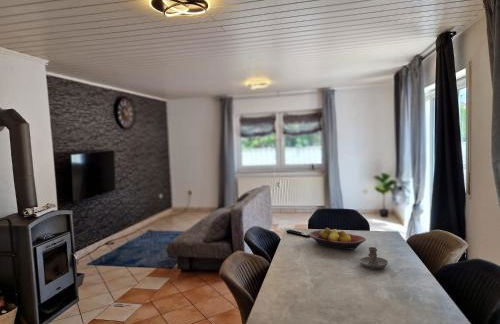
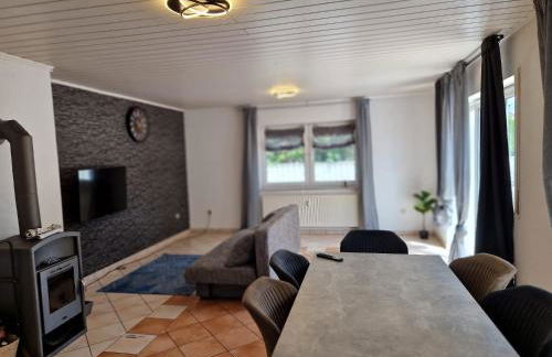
- fruit bowl [308,227,367,251]
- candle holder [358,246,389,270]
